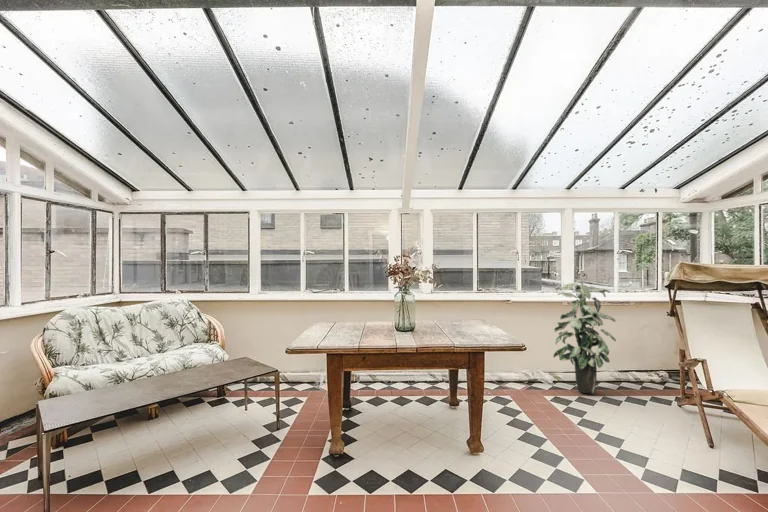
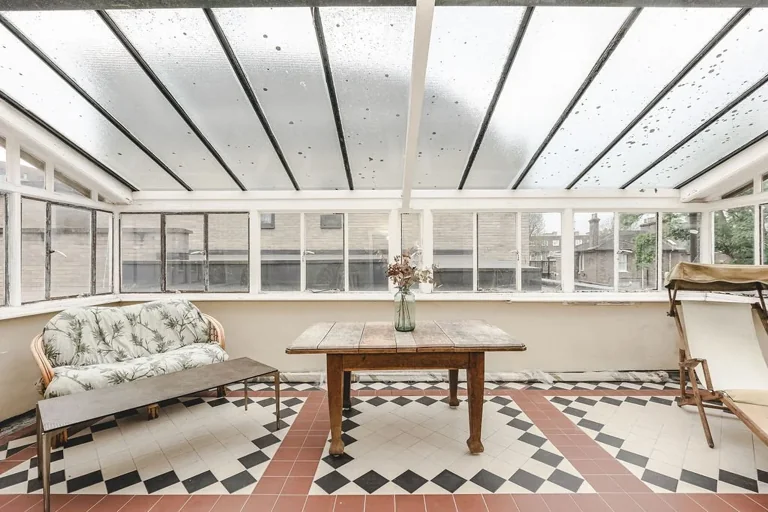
- indoor plant [552,279,617,395]
